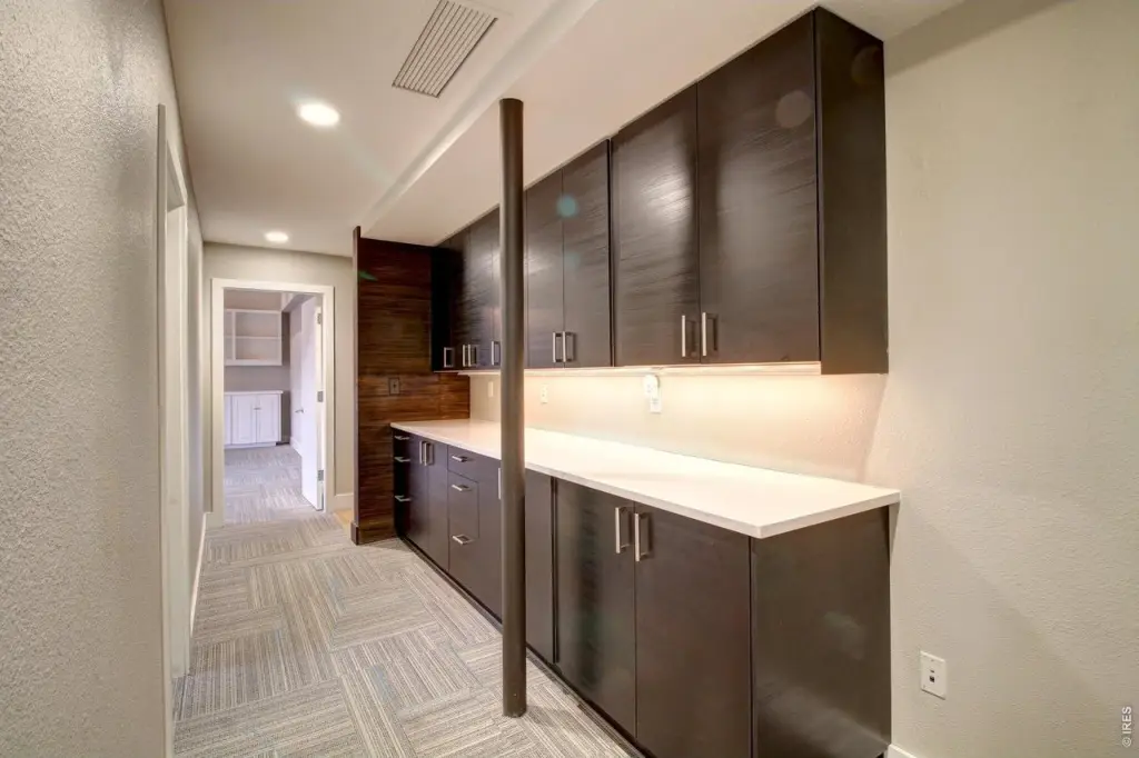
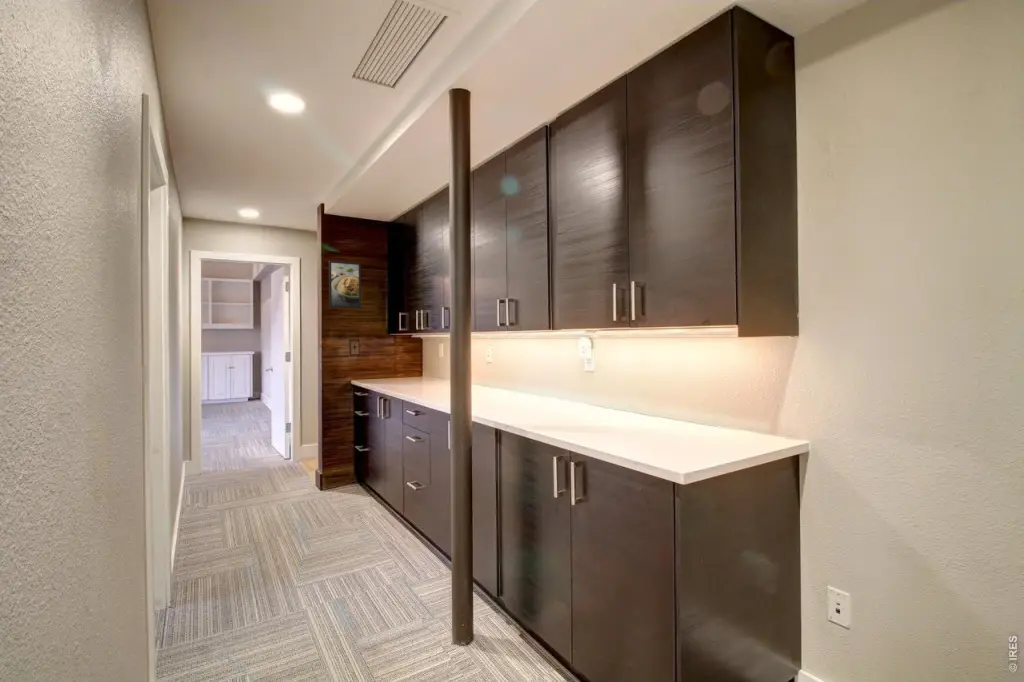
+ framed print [328,260,362,310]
